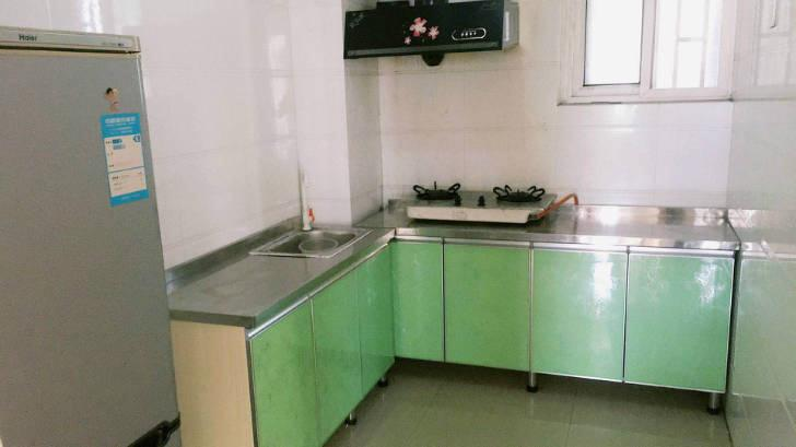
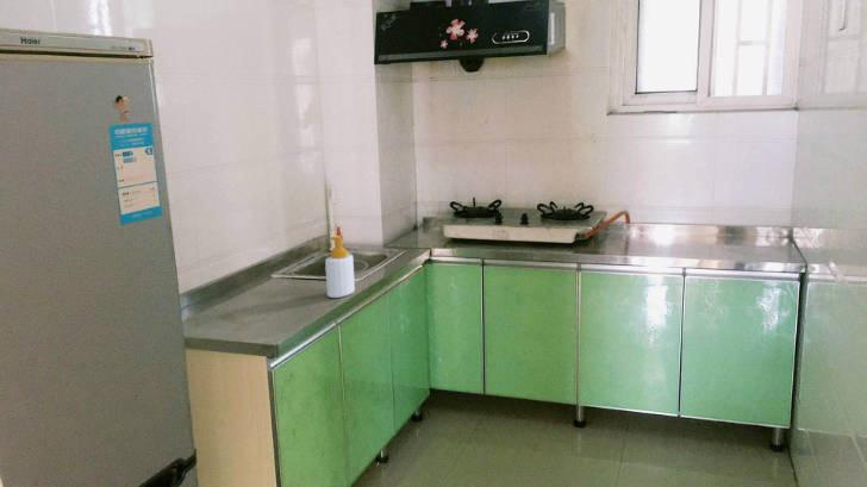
+ soap bottle [324,236,356,299]
